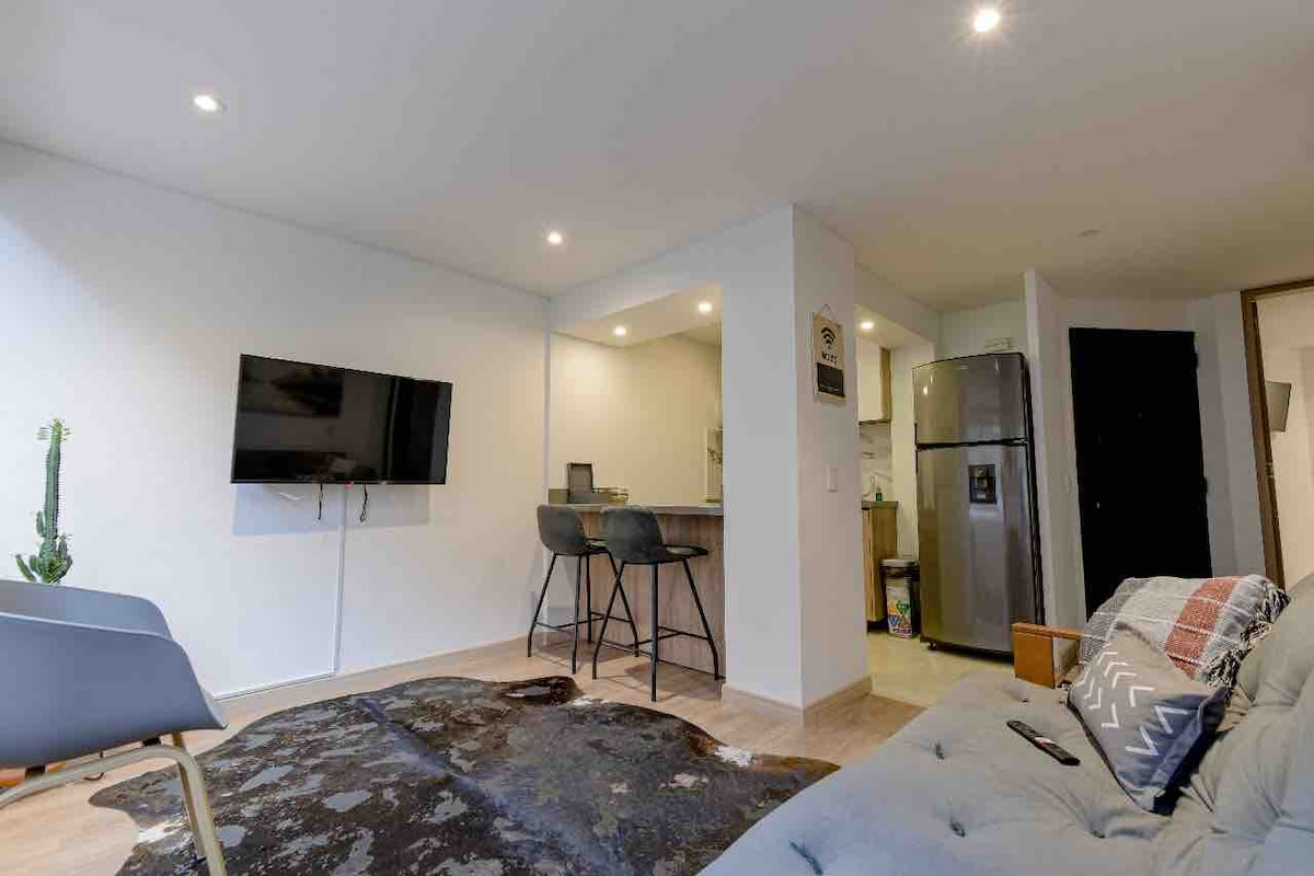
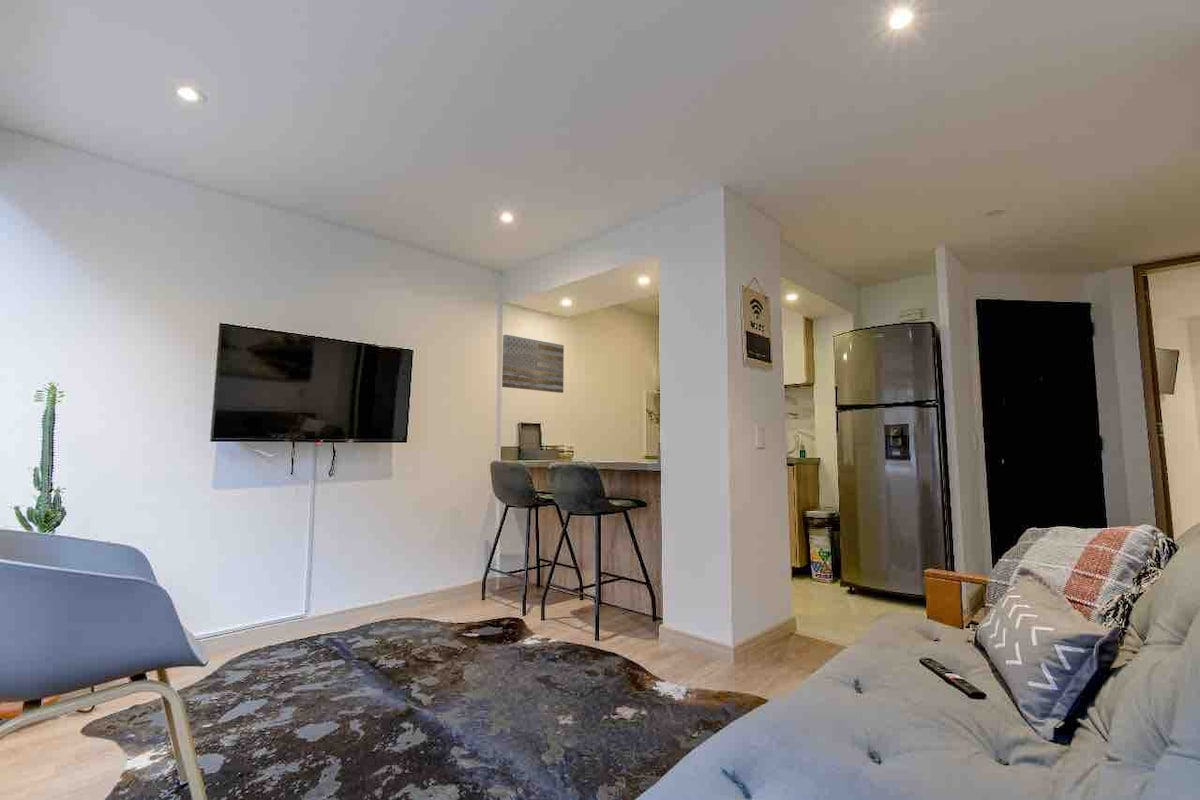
+ wall art [501,334,565,394]
